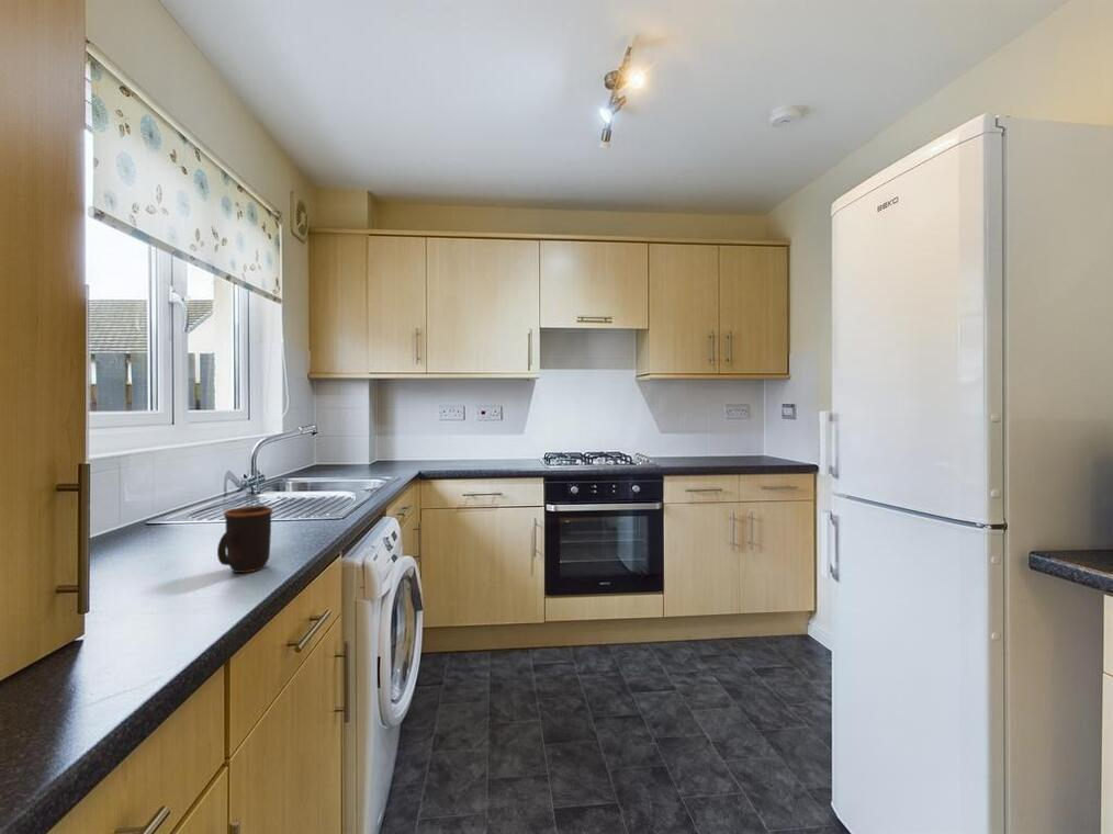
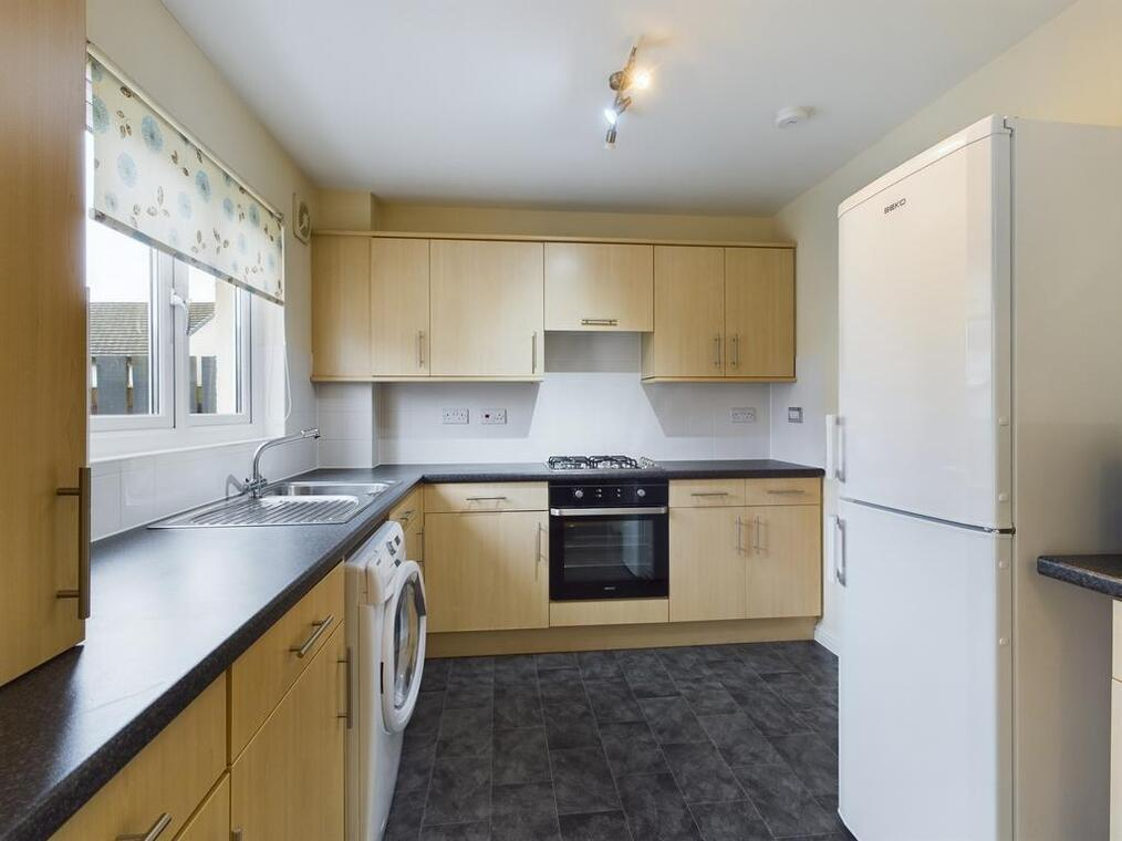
- mug [216,505,273,574]
